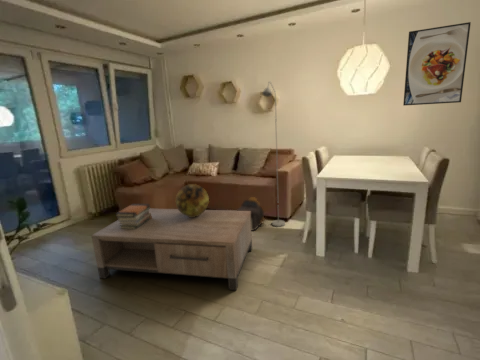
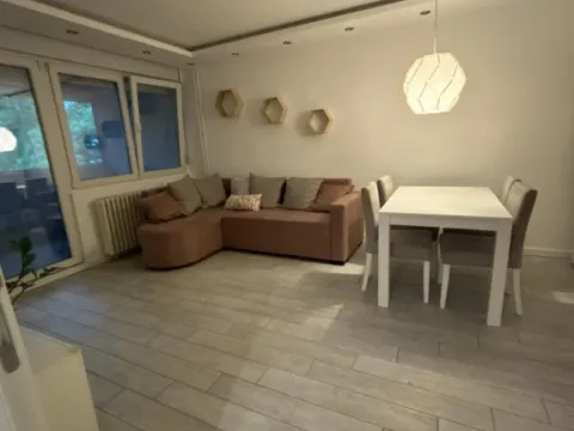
- coffee table [90,208,253,291]
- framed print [402,21,472,107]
- book stack [115,203,152,229]
- decorative globe [175,183,210,217]
- backpack [236,196,266,232]
- floor lamp [261,80,286,228]
